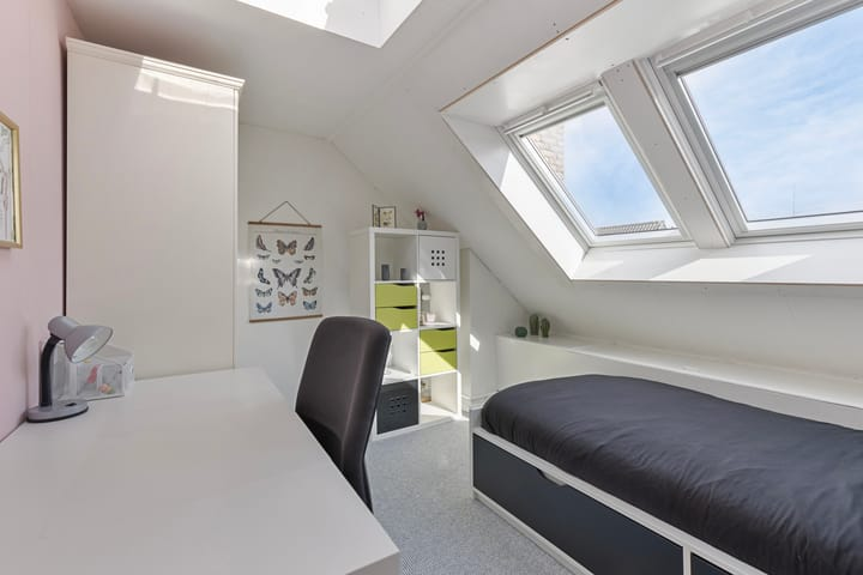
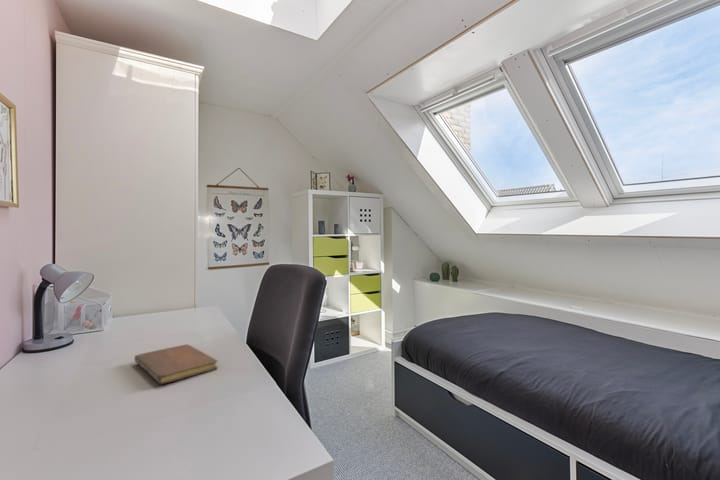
+ notebook [134,344,219,385]
